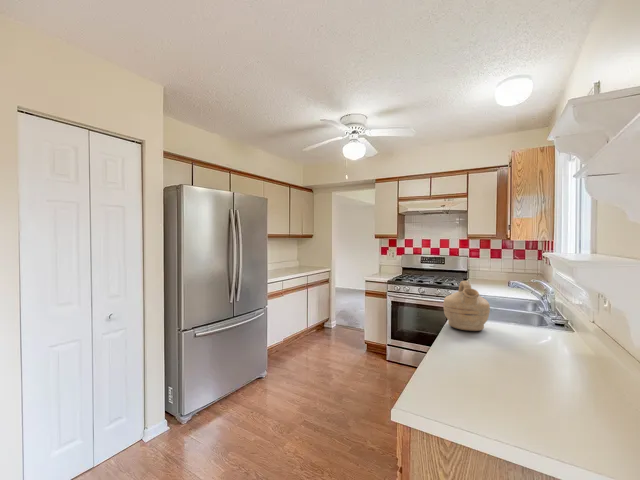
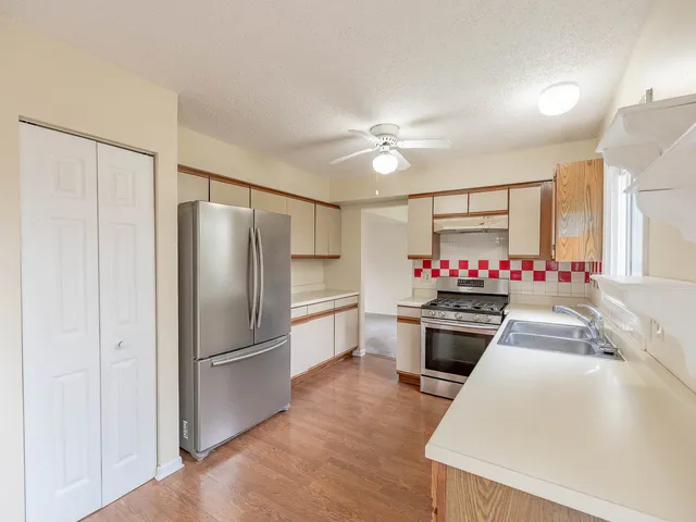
- teapot [442,280,491,332]
